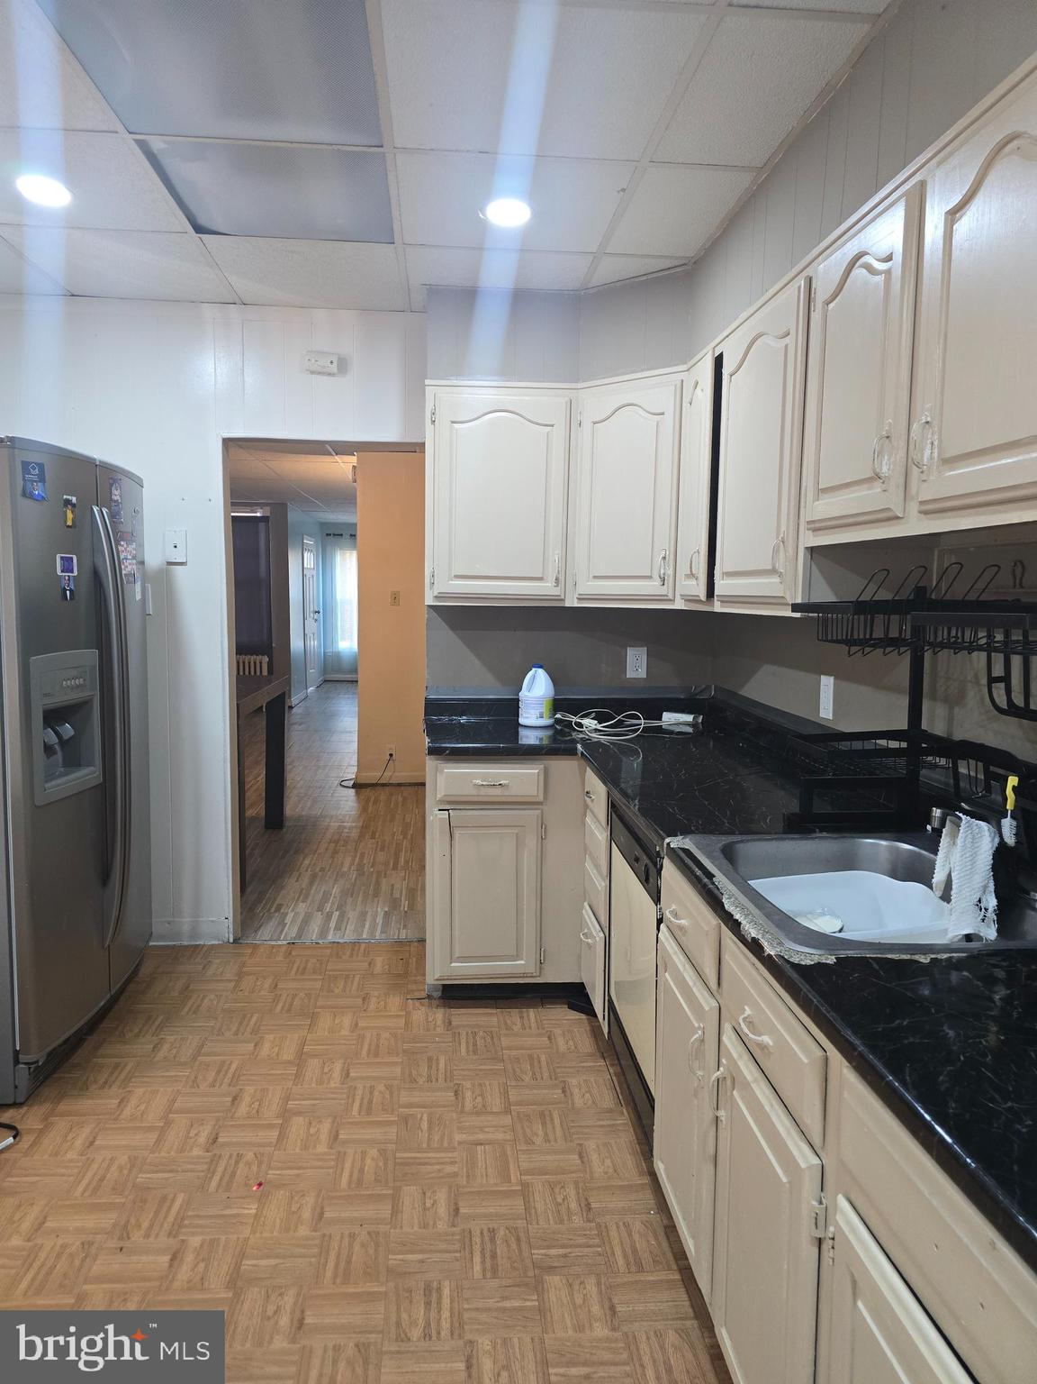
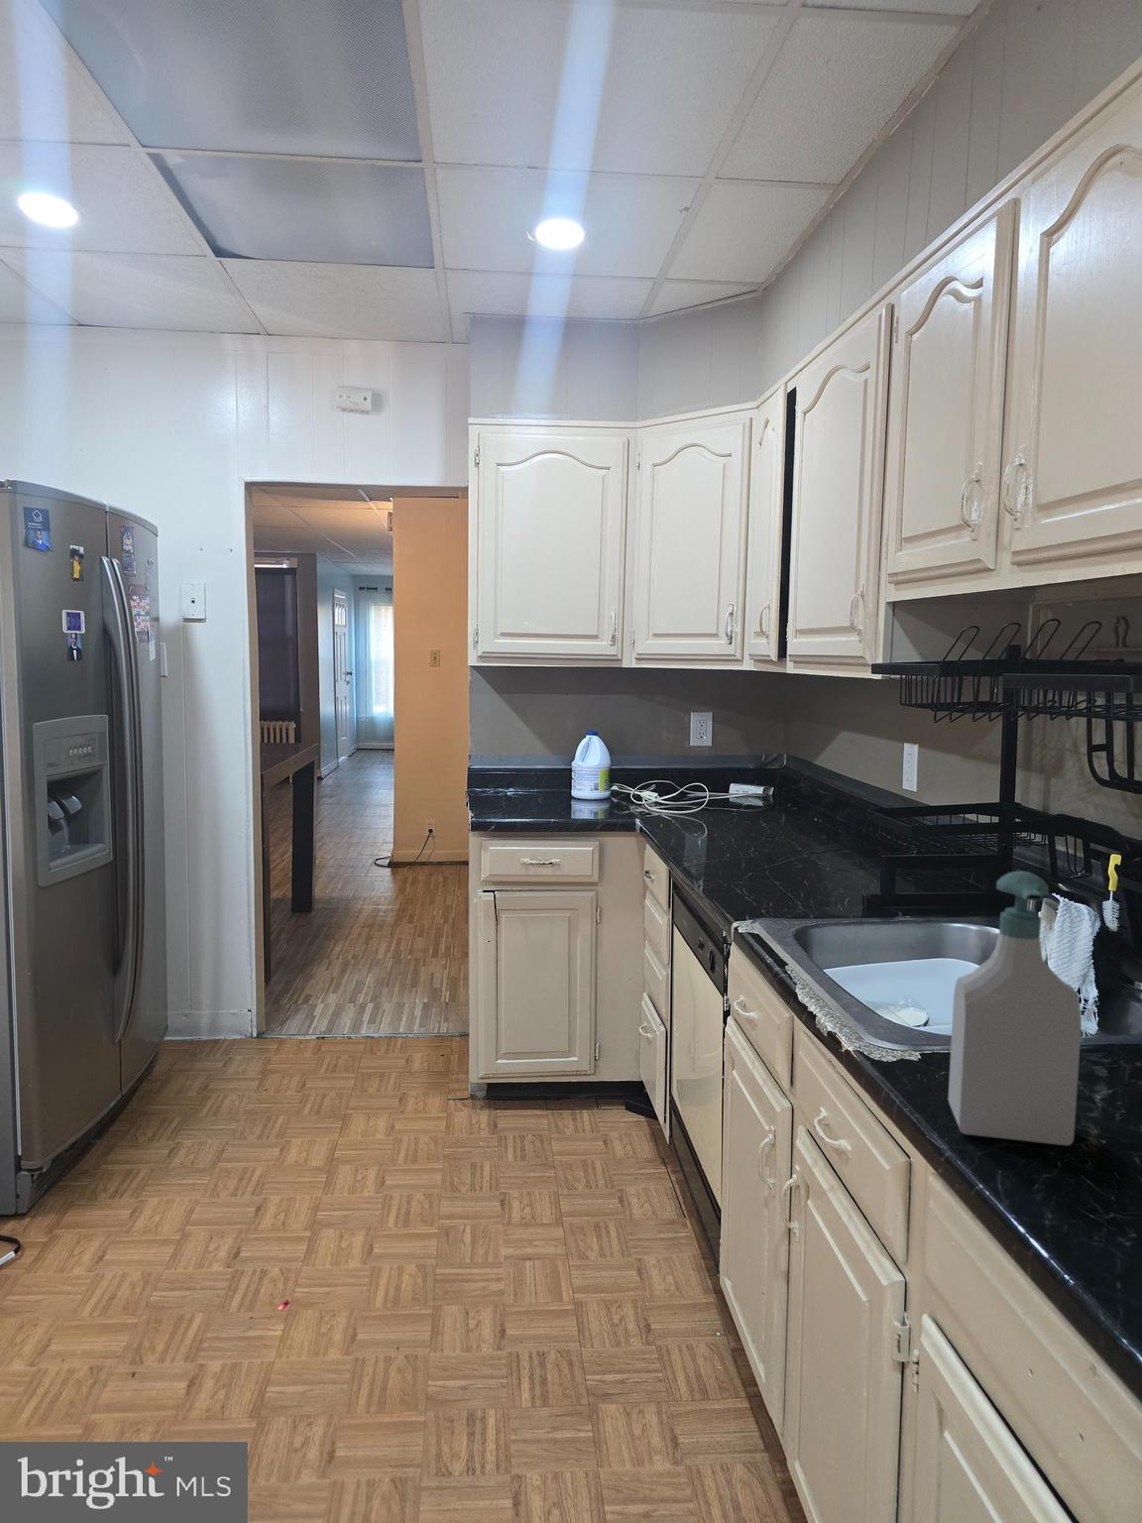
+ soap bottle [946,869,1082,1146]
